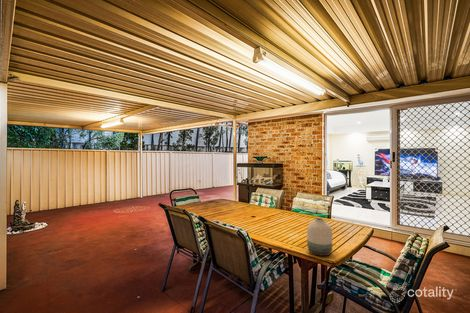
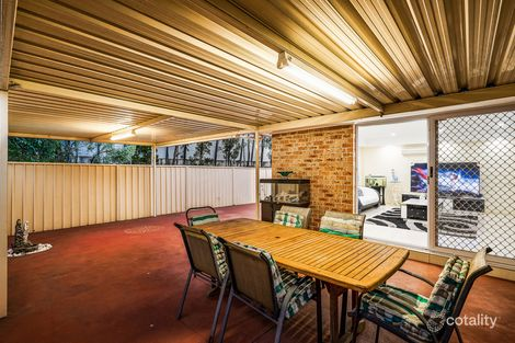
- vase [306,217,333,257]
